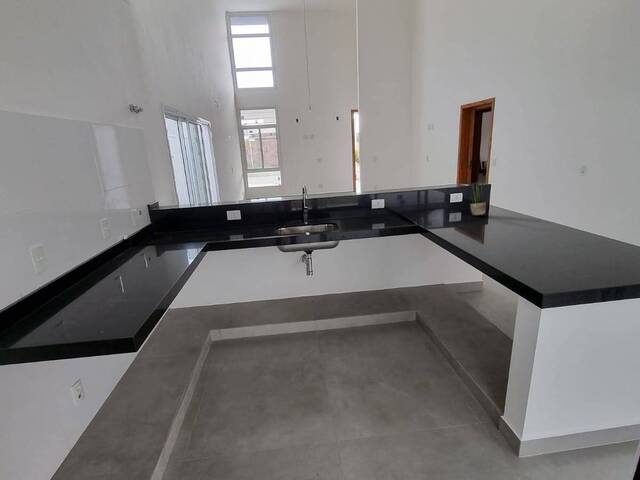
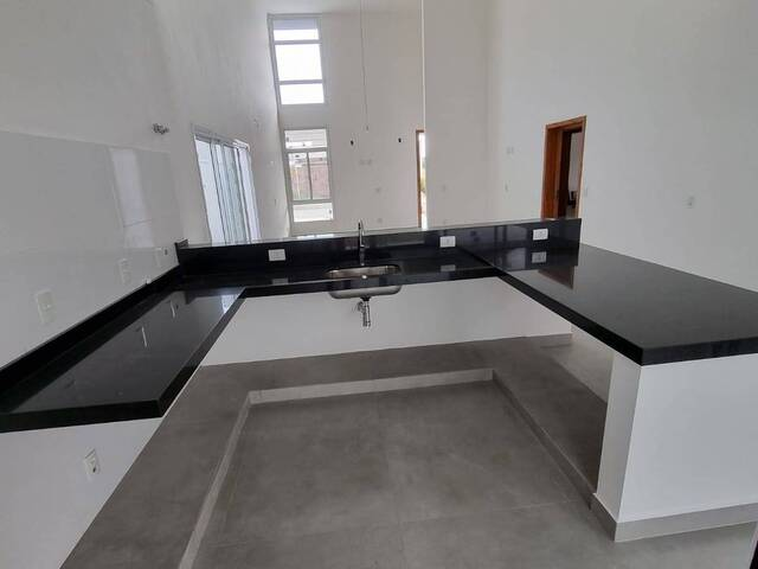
- potted plant [469,179,487,216]
